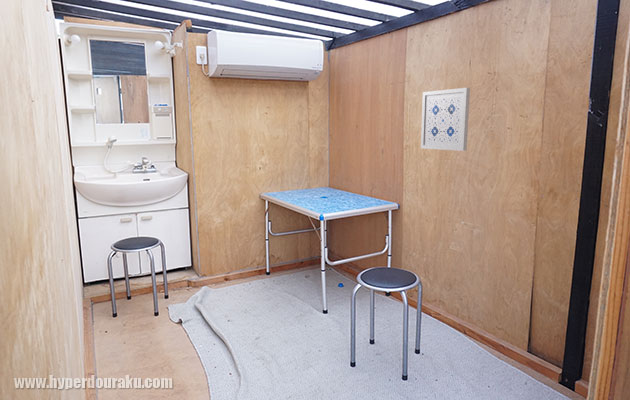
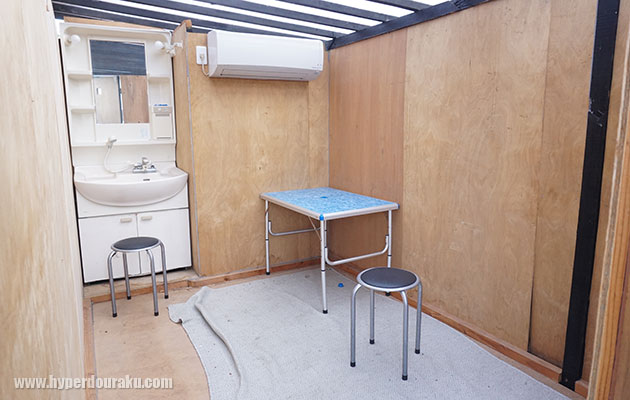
- wall art [420,87,471,152]
